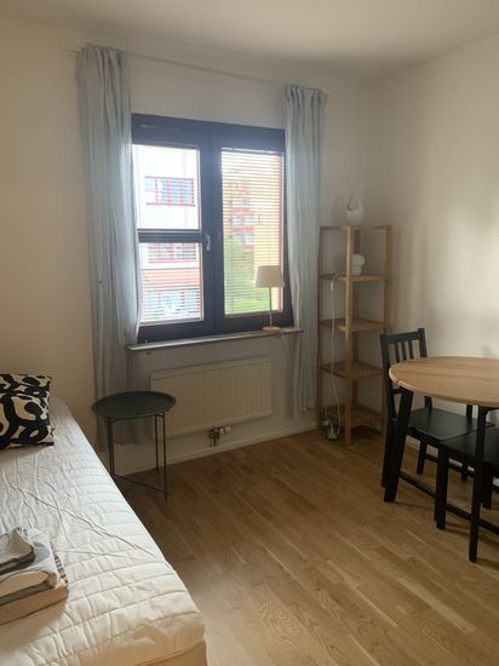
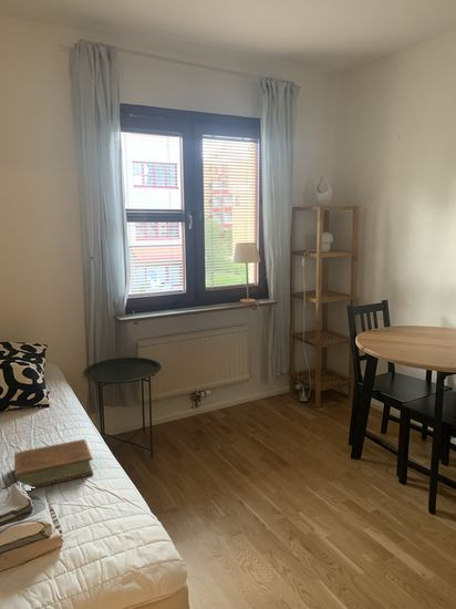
+ book [13,437,94,488]
